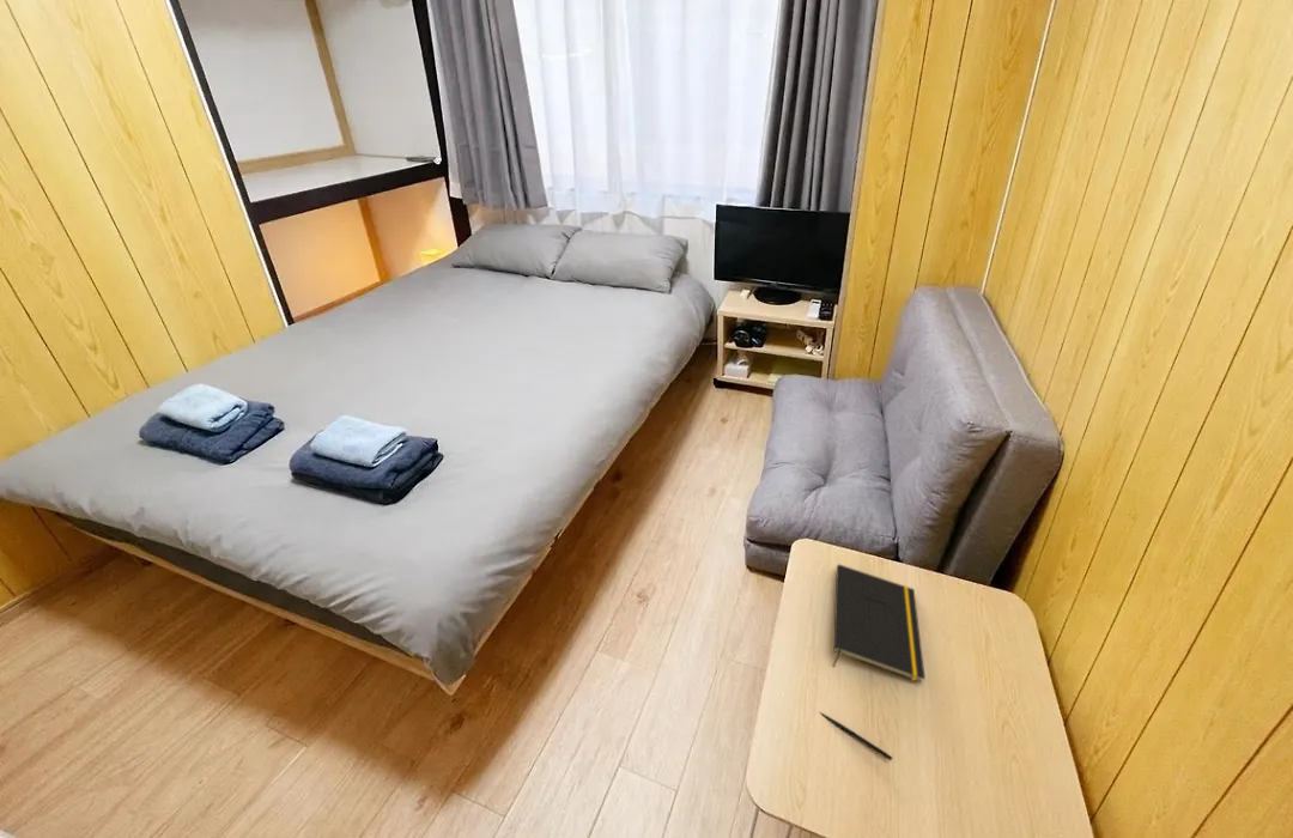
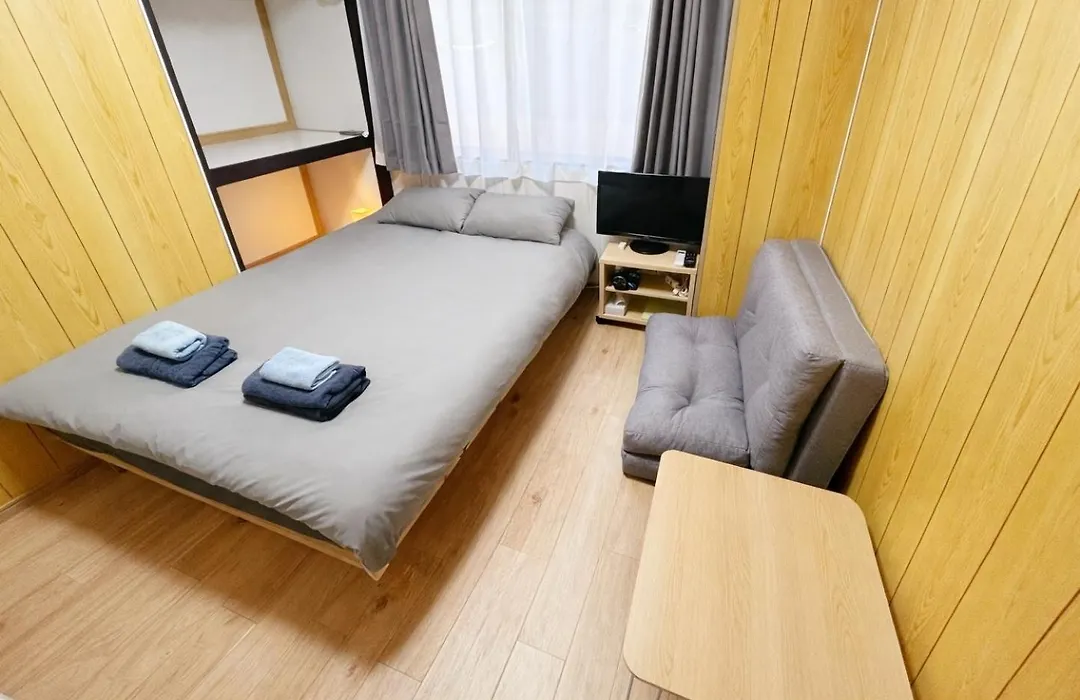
- notepad [832,563,927,684]
- pen [819,711,893,761]
